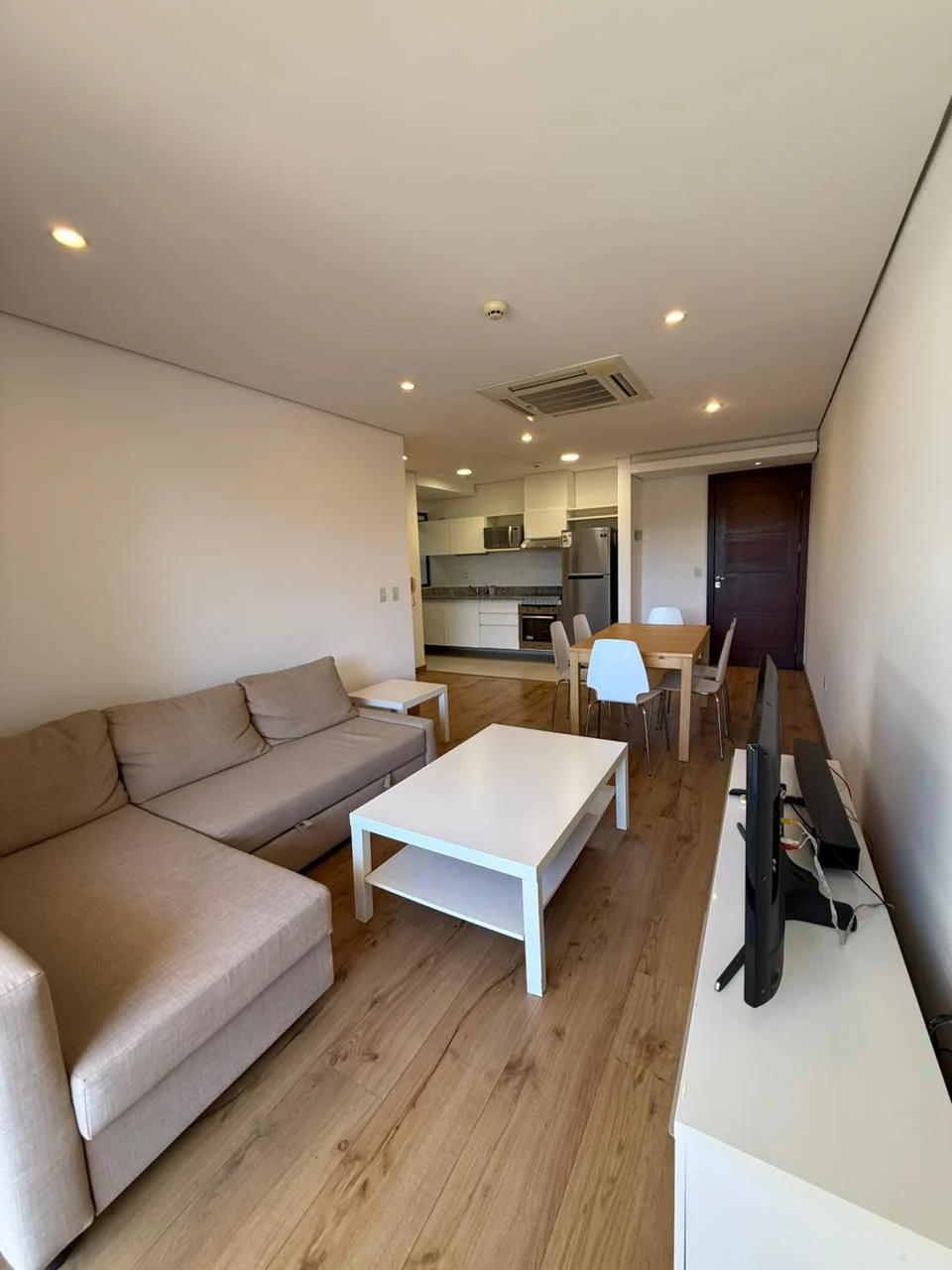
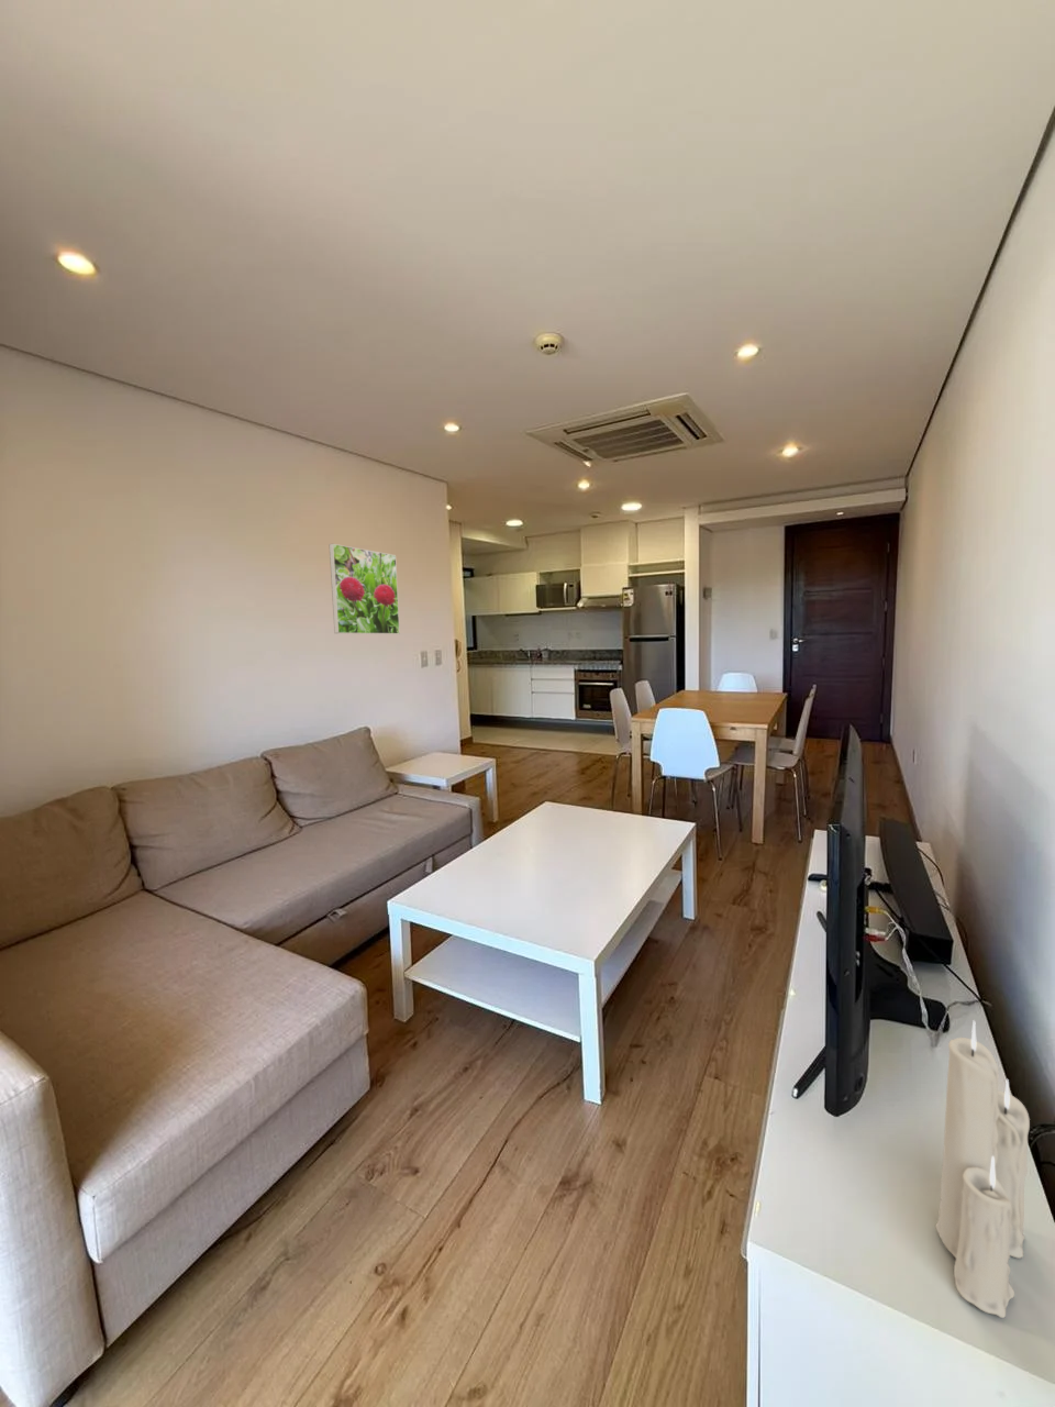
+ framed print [329,543,401,635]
+ candle [934,1019,1031,1319]
